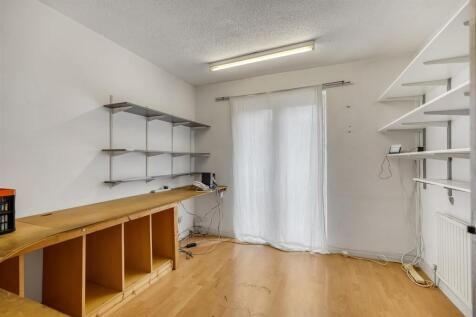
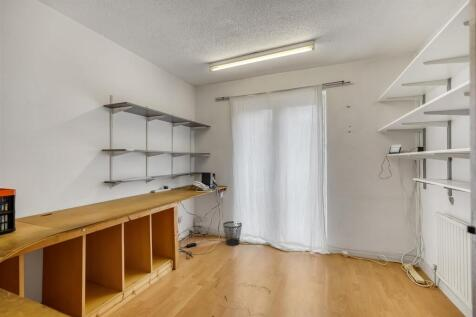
+ wastebasket [222,220,243,247]
